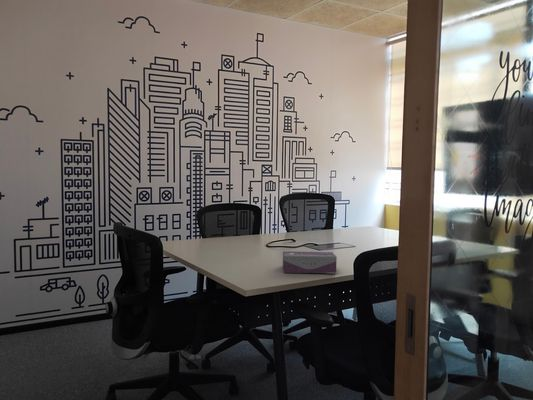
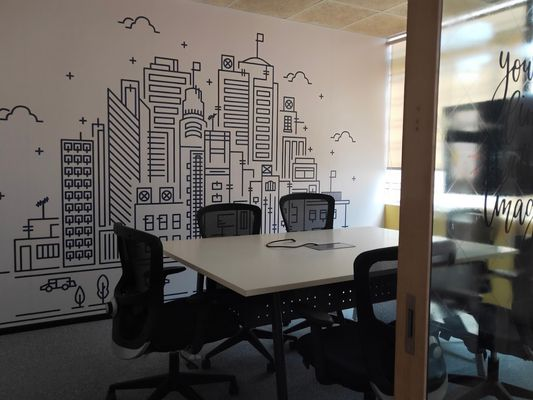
- tissue box [282,250,338,274]
